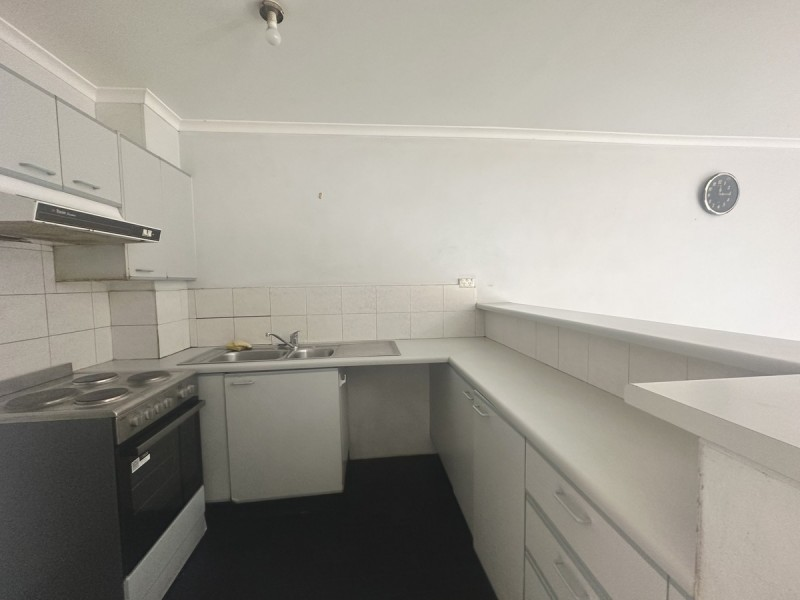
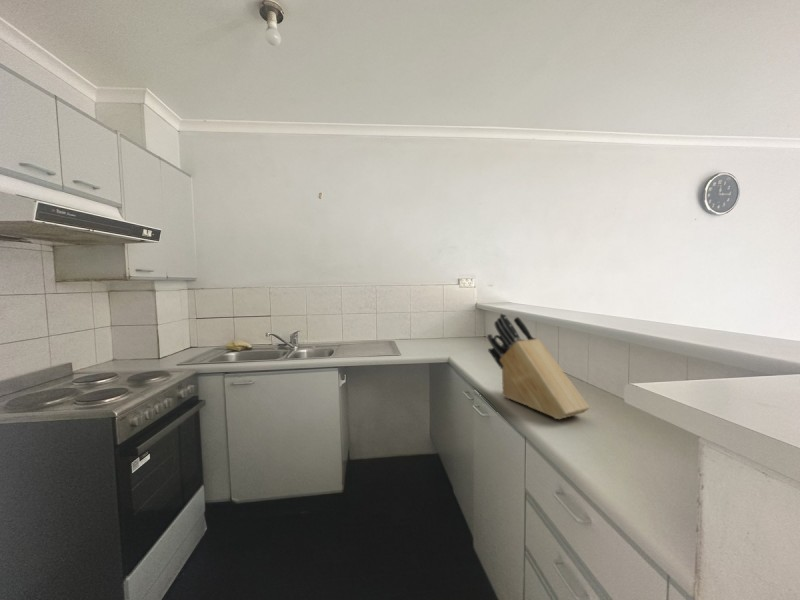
+ knife block [486,312,591,420]
